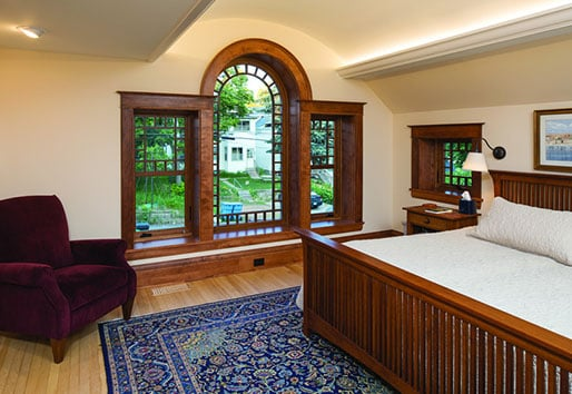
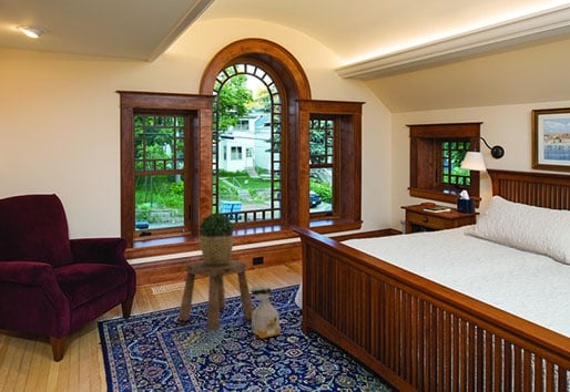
+ stool [177,259,254,332]
+ bag [248,283,282,340]
+ potted plant [197,212,235,266]
